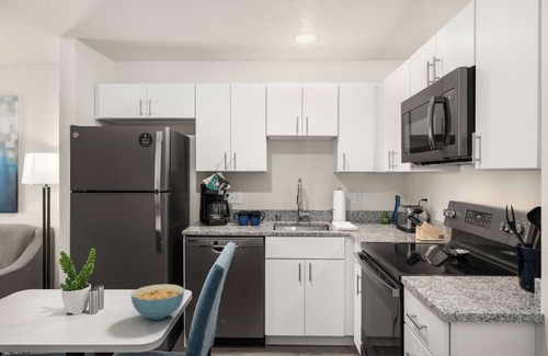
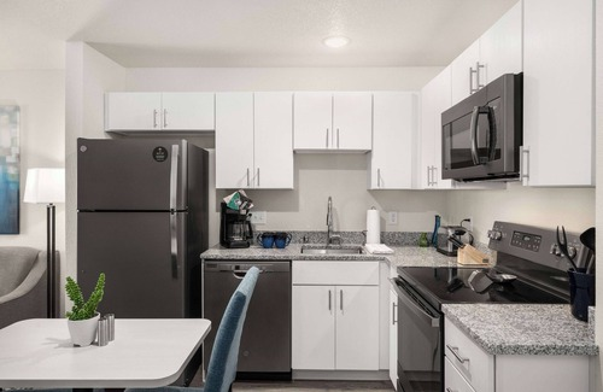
- cereal bowl [130,284,185,321]
